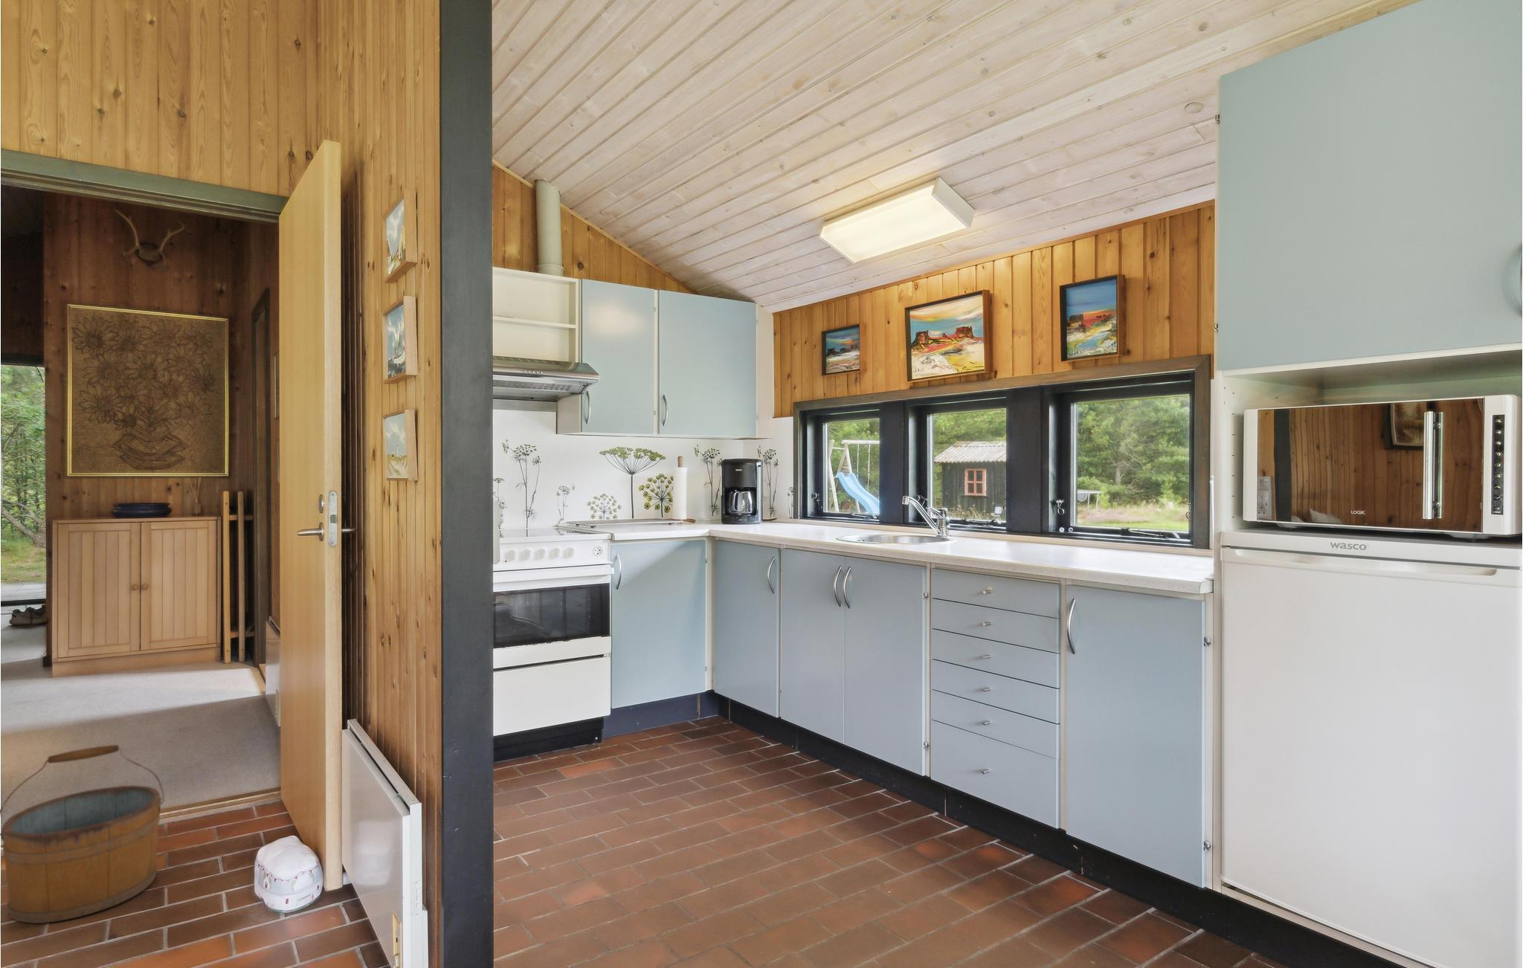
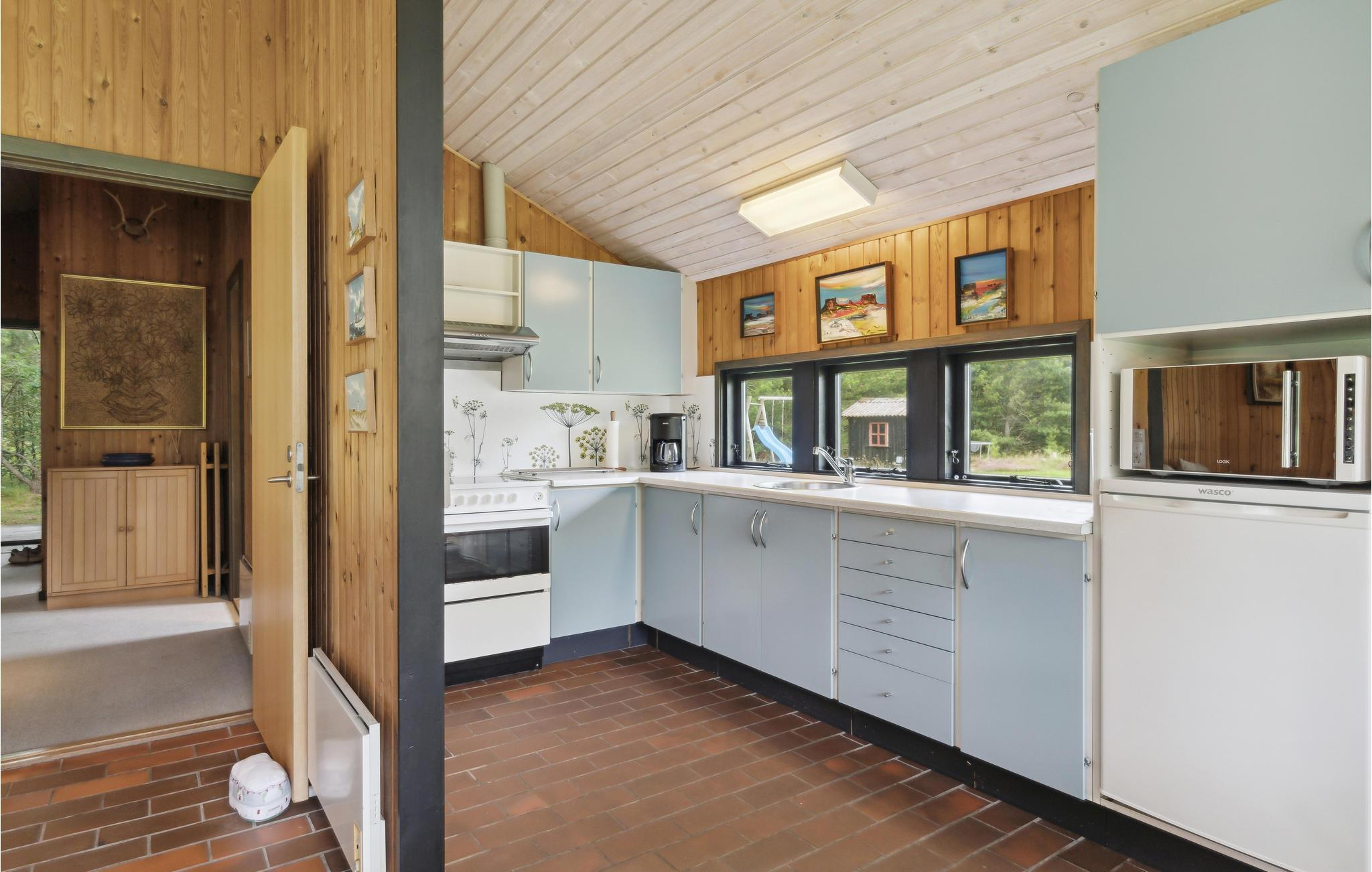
- bucket [0,744,165,924]
